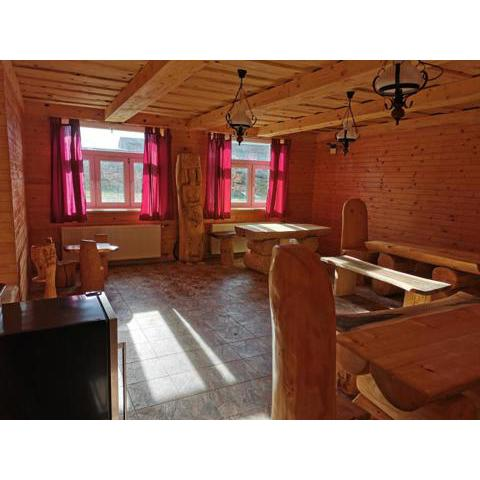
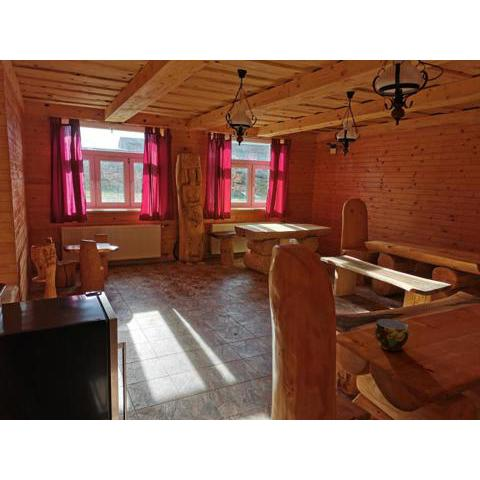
+ cup [374,318,410,352]
